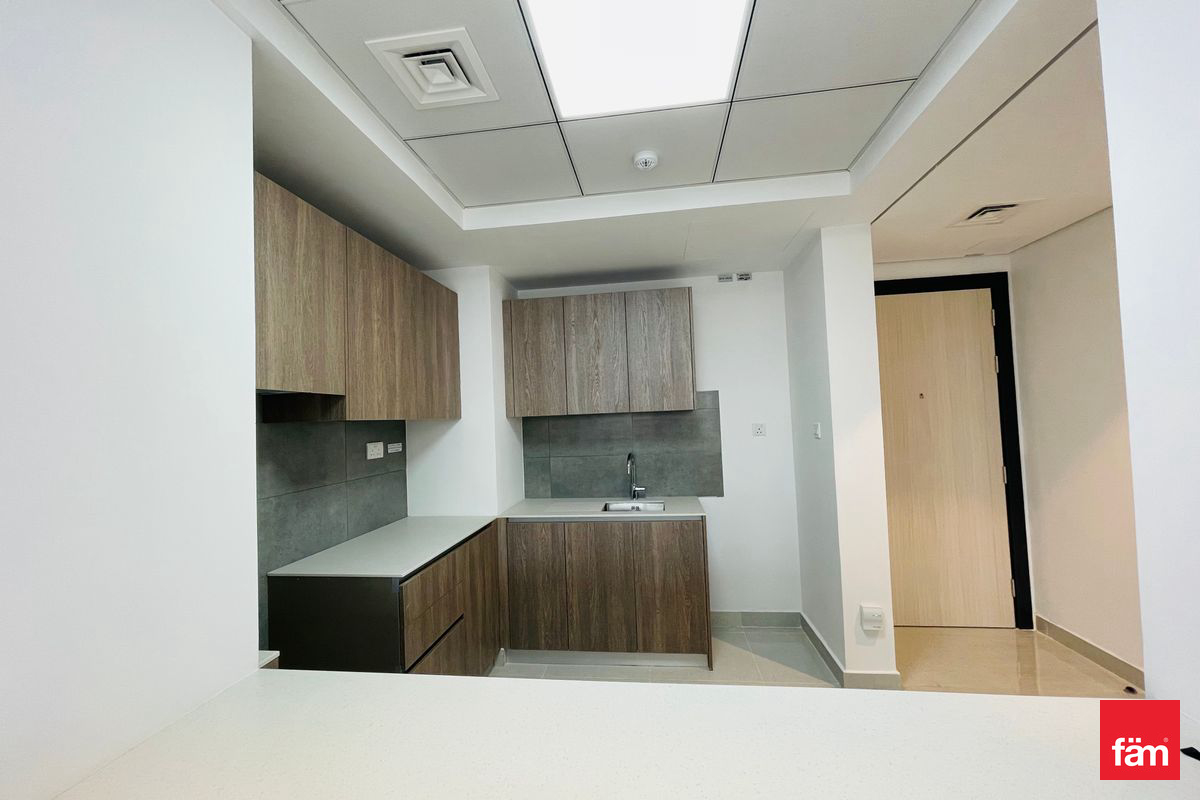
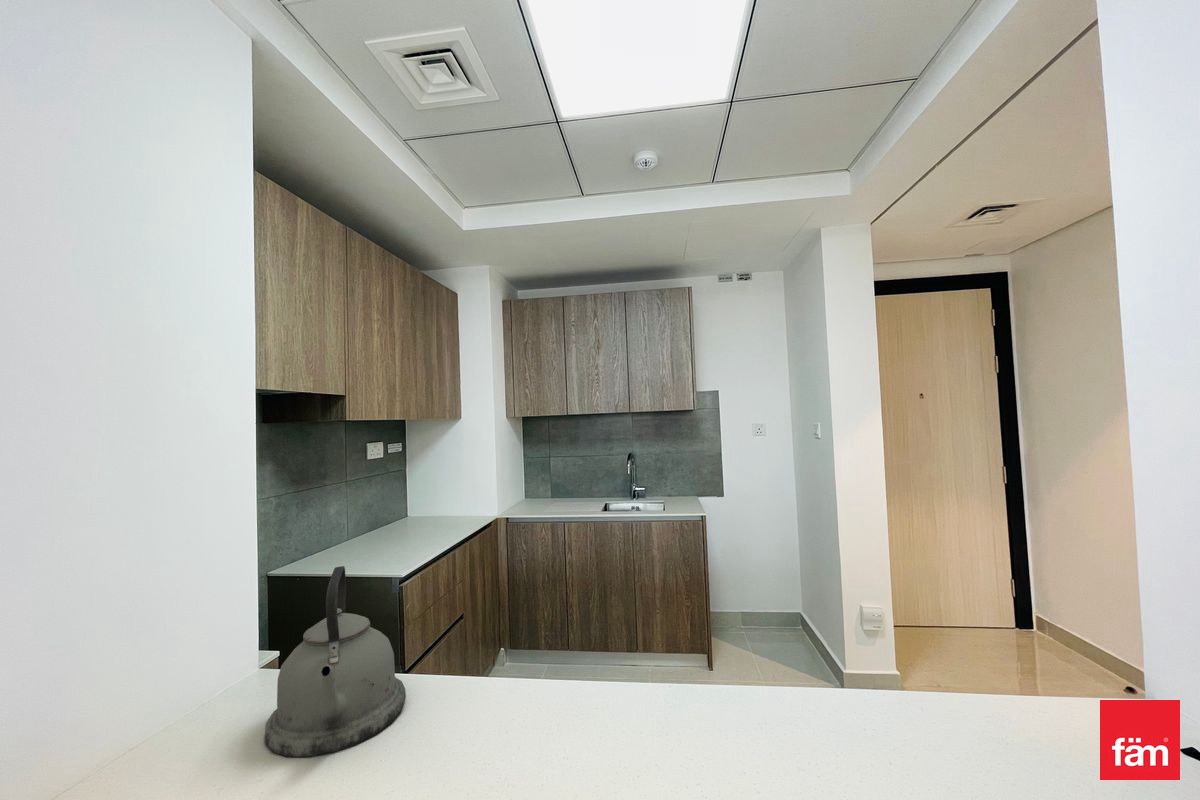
+ kettle [264,565,407,758]
